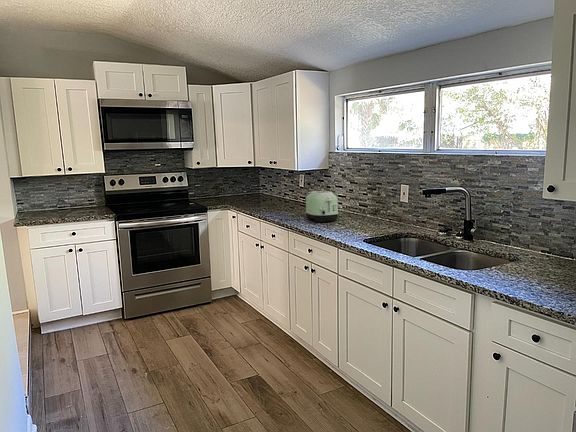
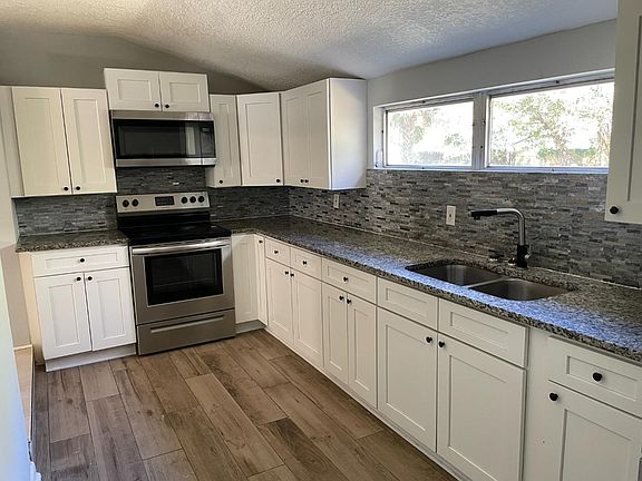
- toaster [305,190,339,223]
